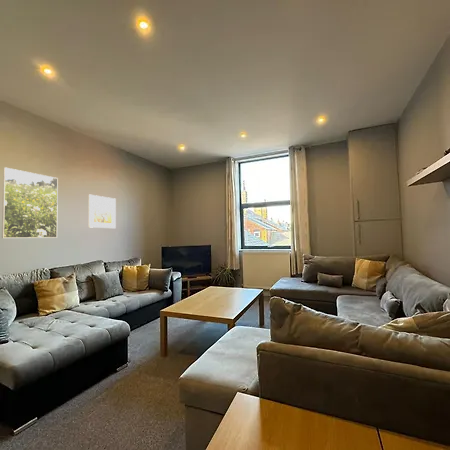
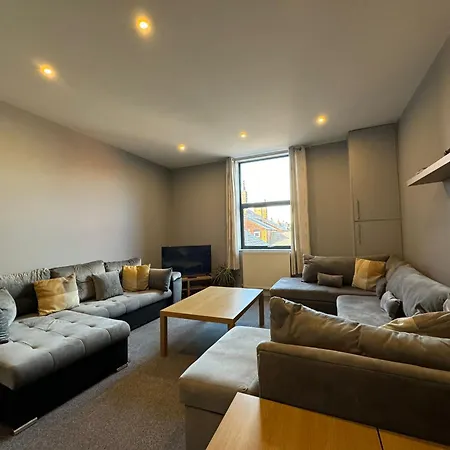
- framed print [88,194,117,229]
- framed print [1,166,59,239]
